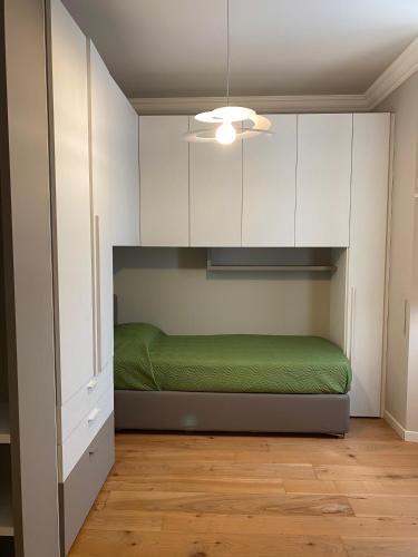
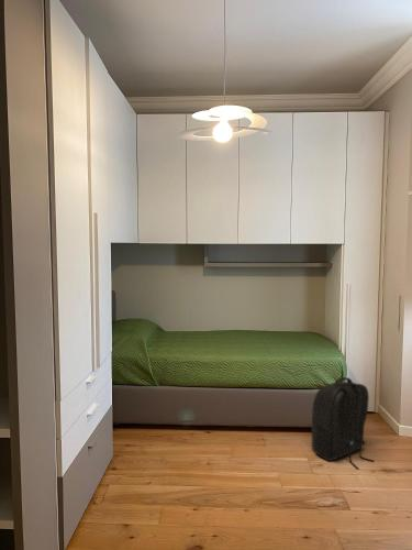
+ backpack [311,376,375,470]
